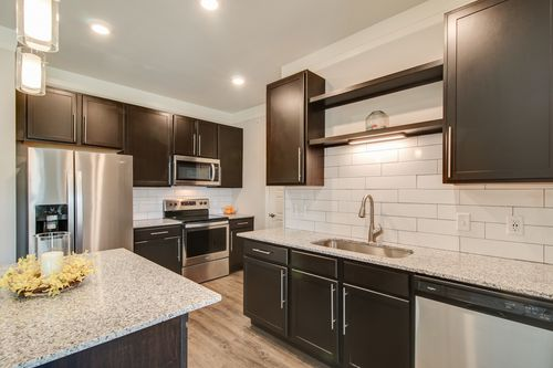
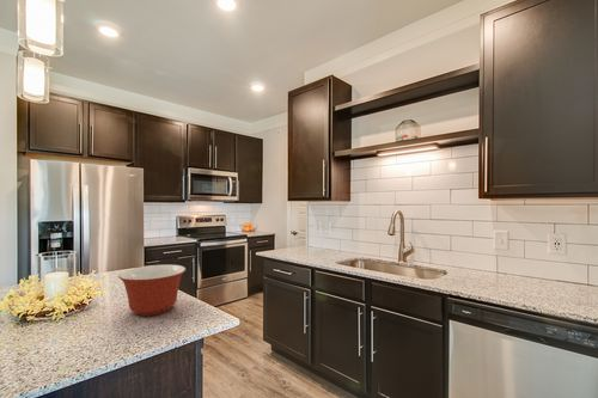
+ mixing bowl [117,264,187,317]
